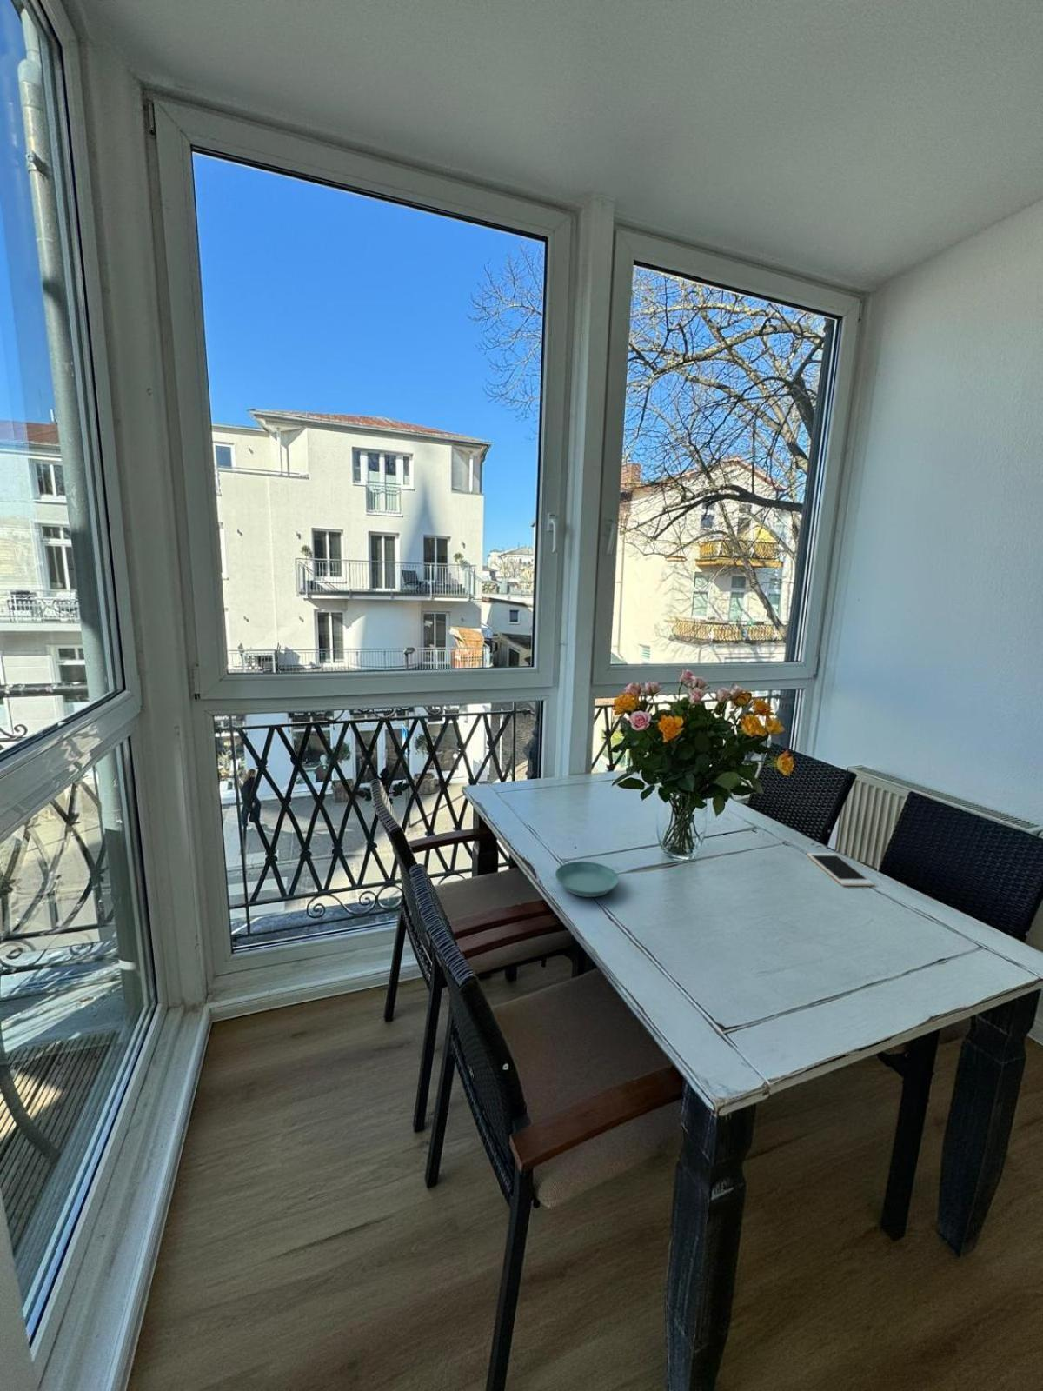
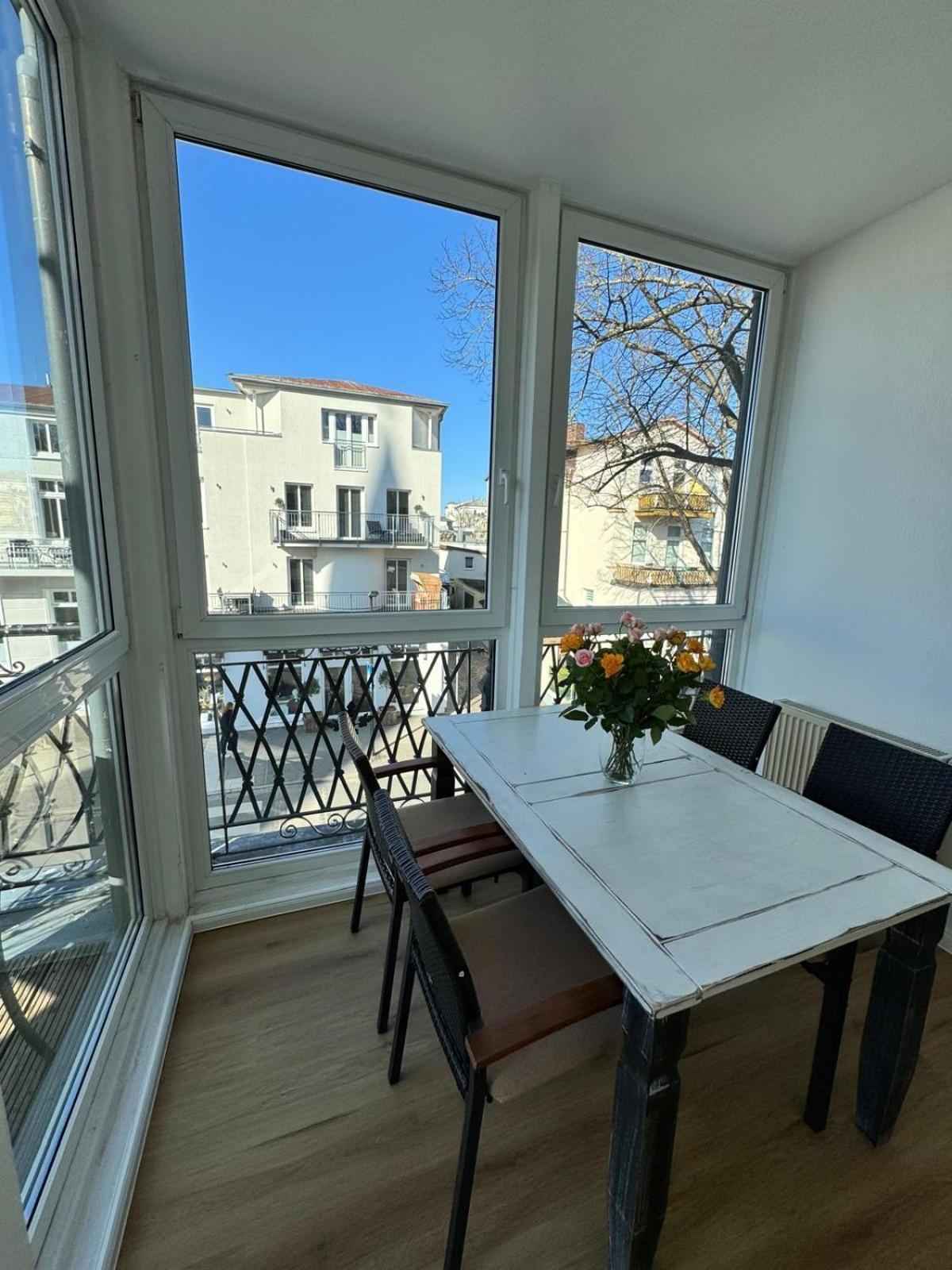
- saucer [554,861,620,898]
- cell phone [805,852,875,887]
